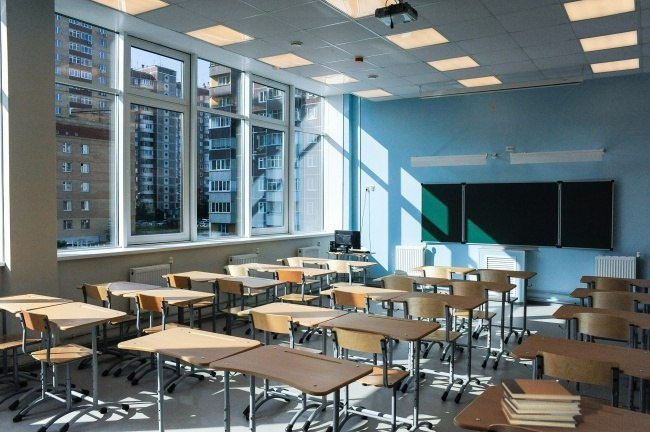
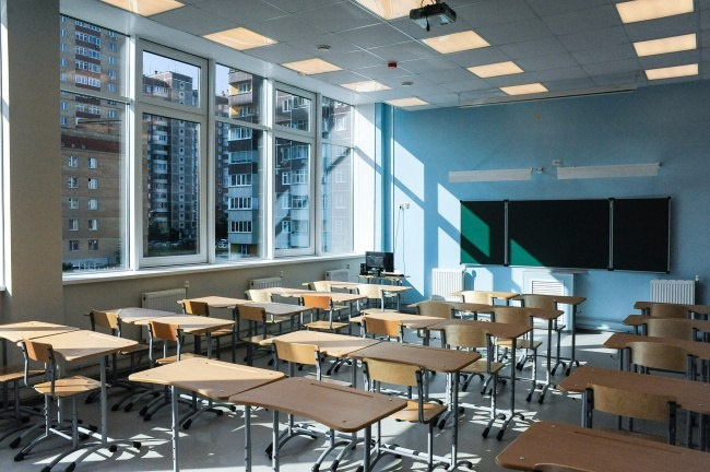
- book stack [500,378,584,430]
